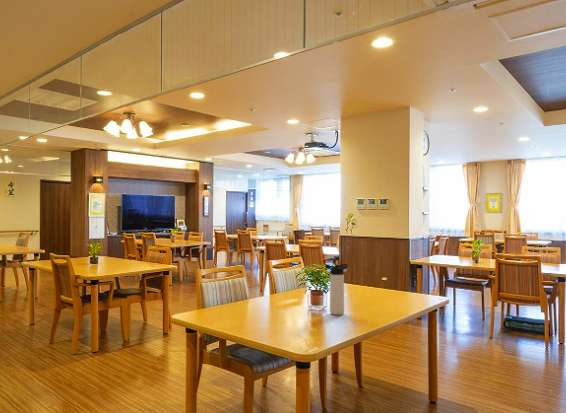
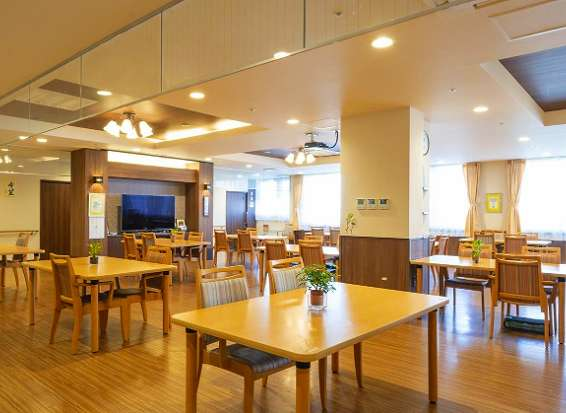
- thermos bottle [329,263,349,316]
